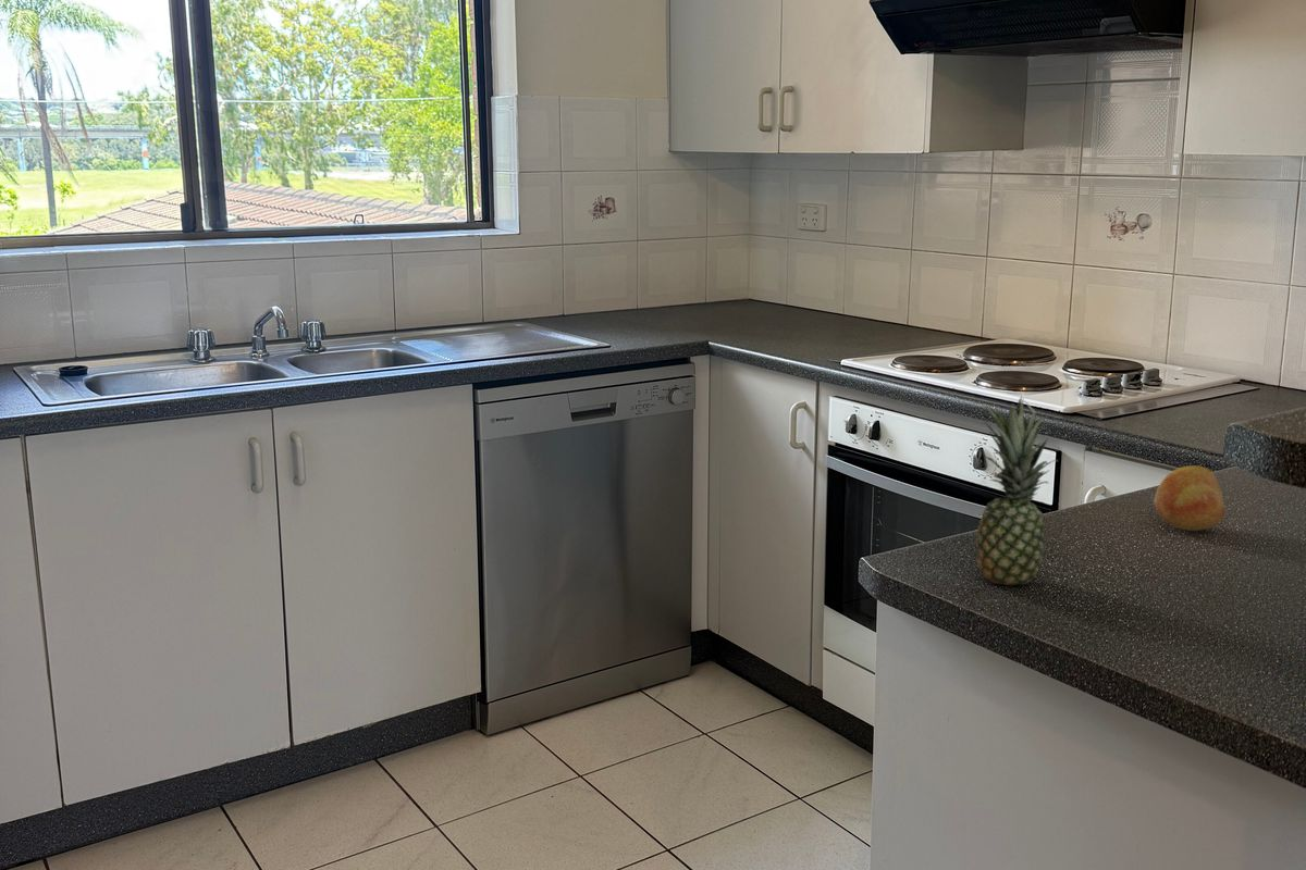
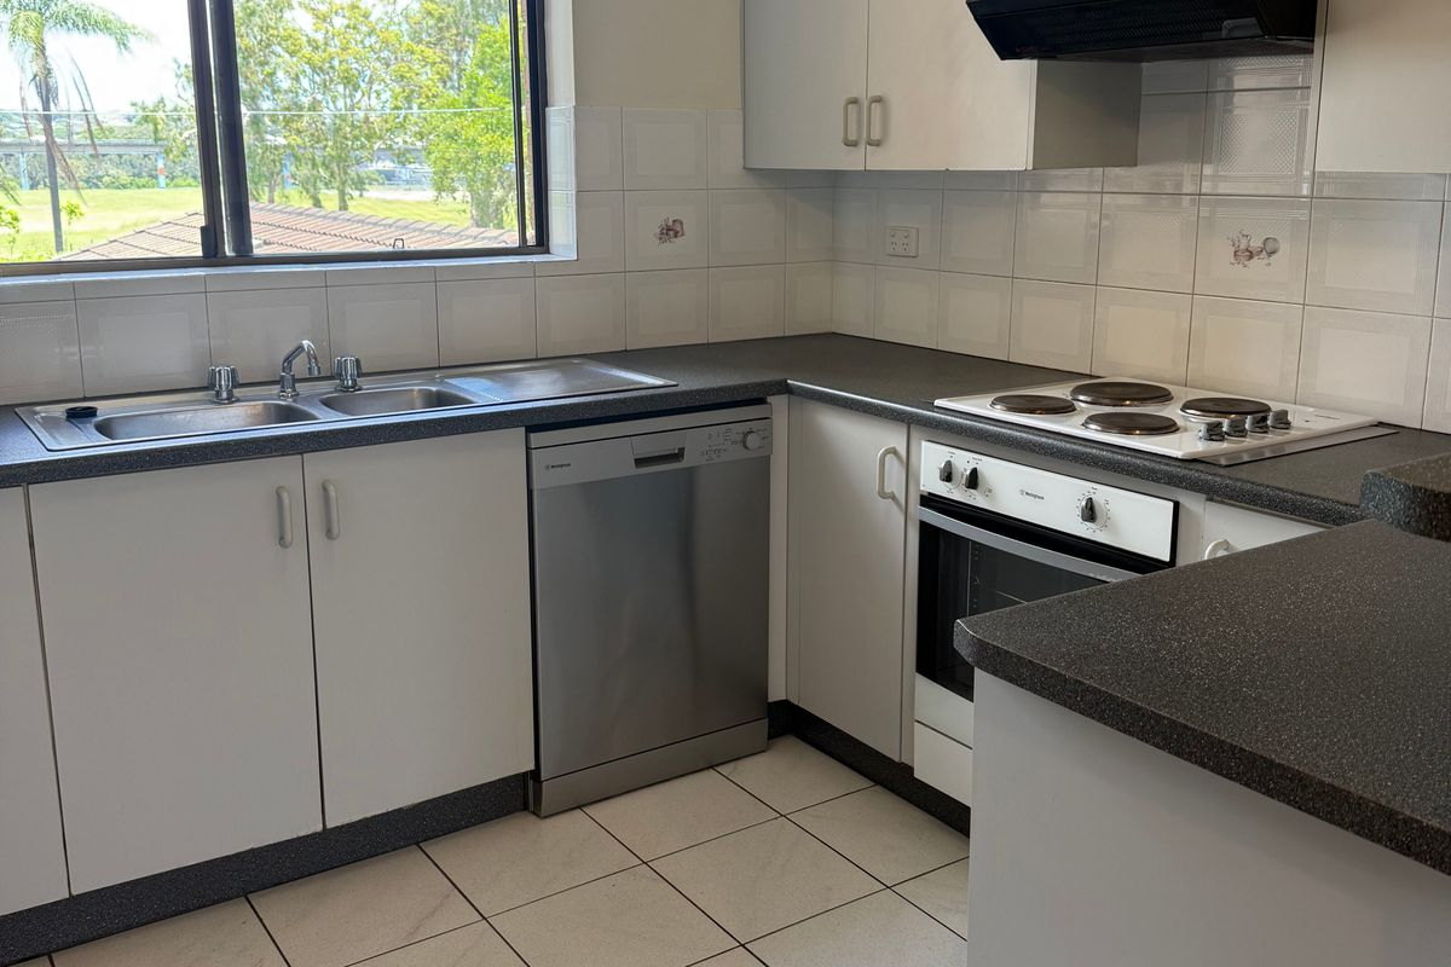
- fruit [975,396,1059,586]
- fruit [1153,464,1227,532]
